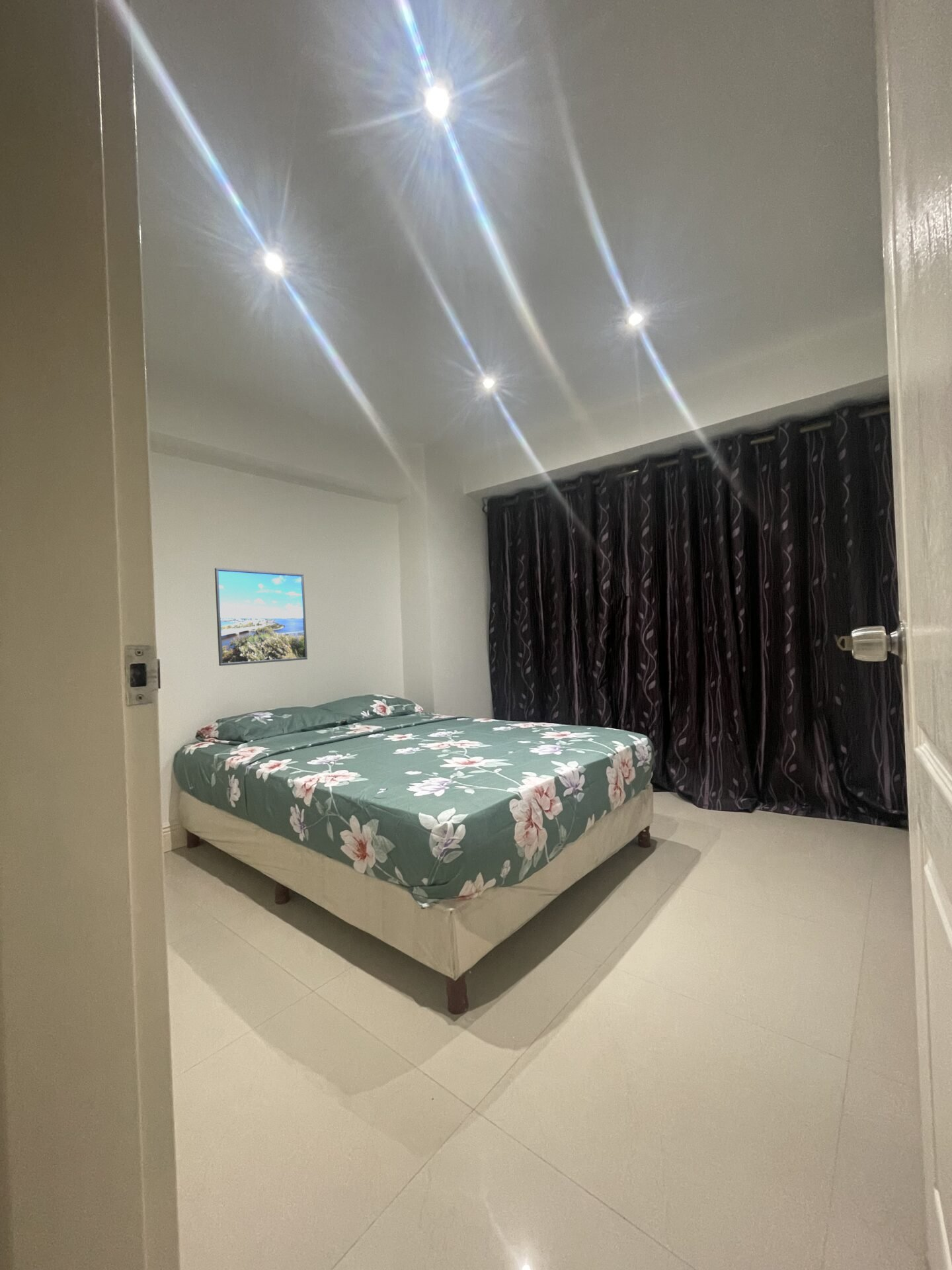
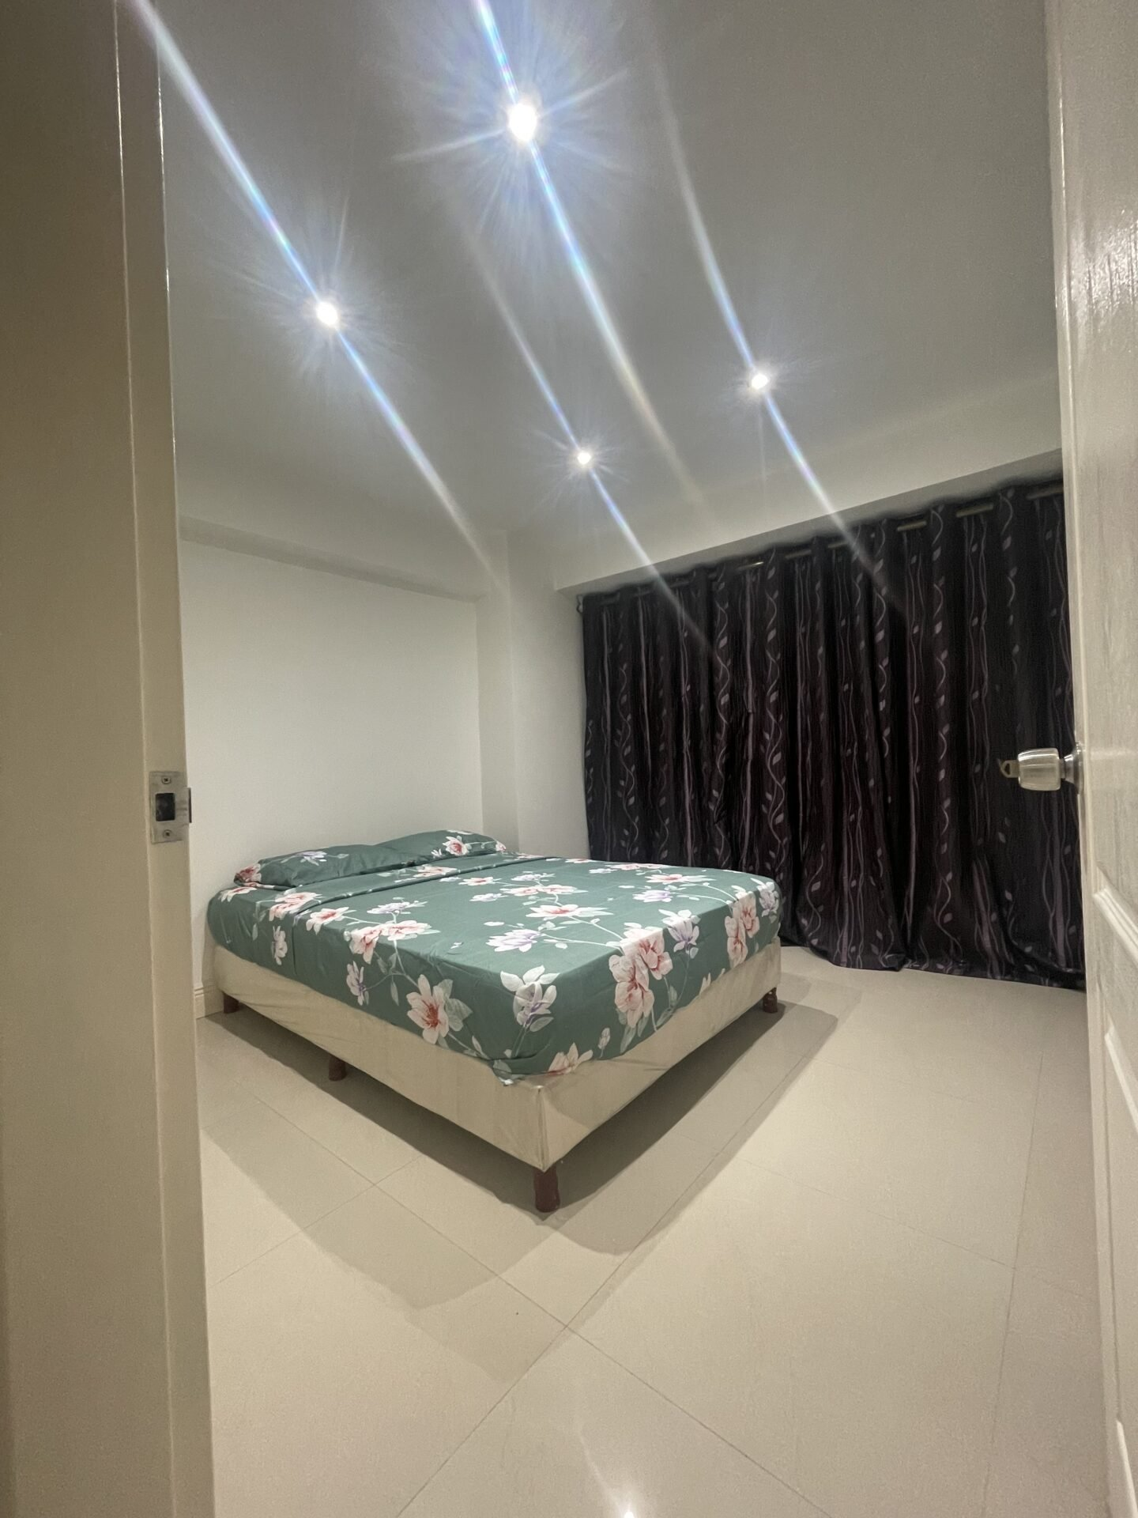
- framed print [214,567,308,667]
